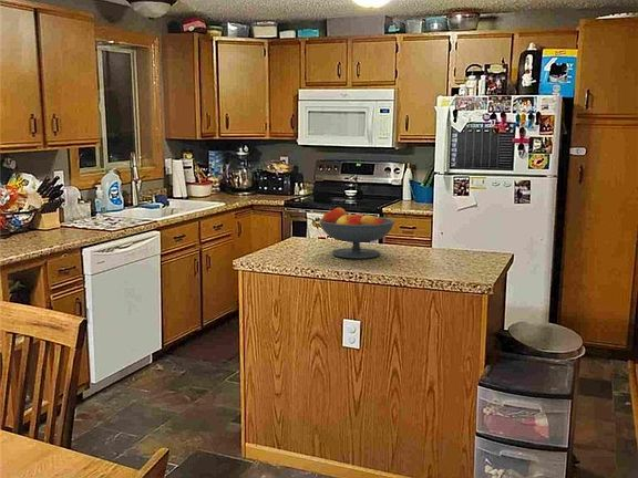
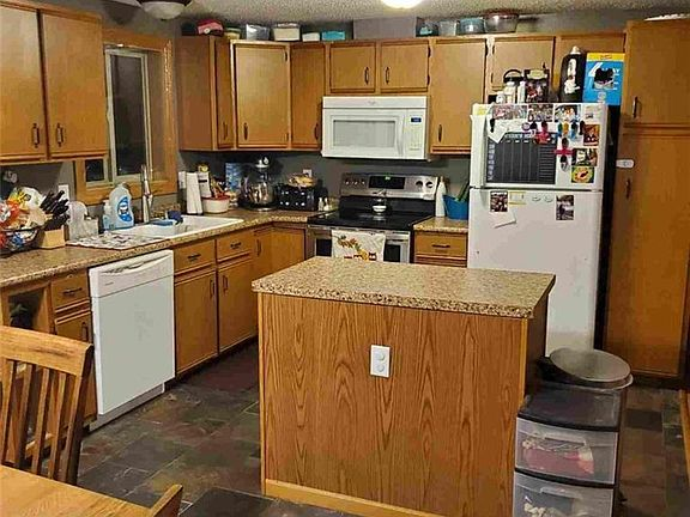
- fruit bowl [318,207,395,259]
